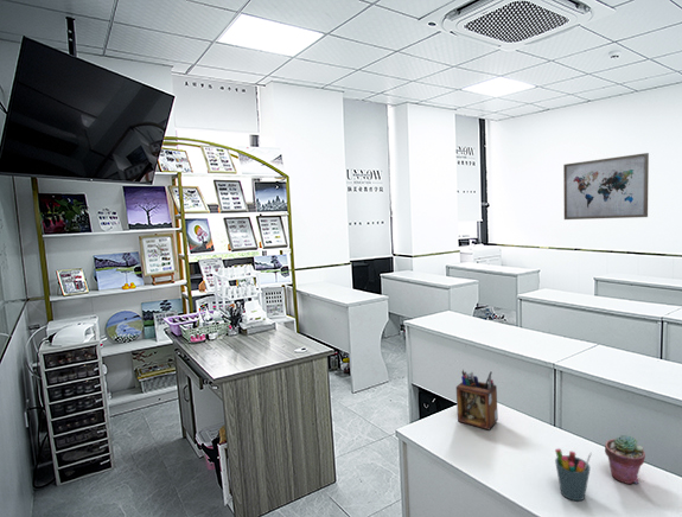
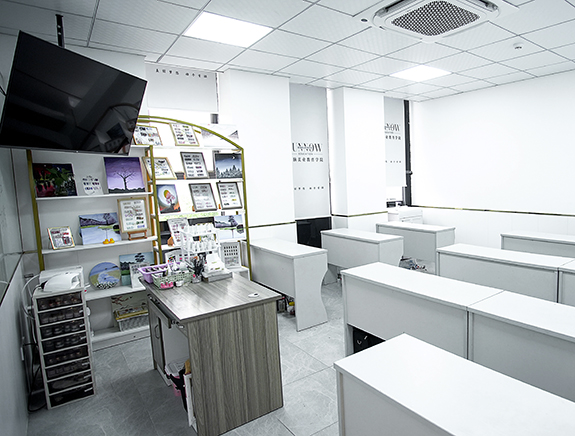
- potted succulent [604,434,646,485]
- wall art [562,152,650,221]
- pen holder [554,448,593,502]
- desk organizer [455,368,499,430]
